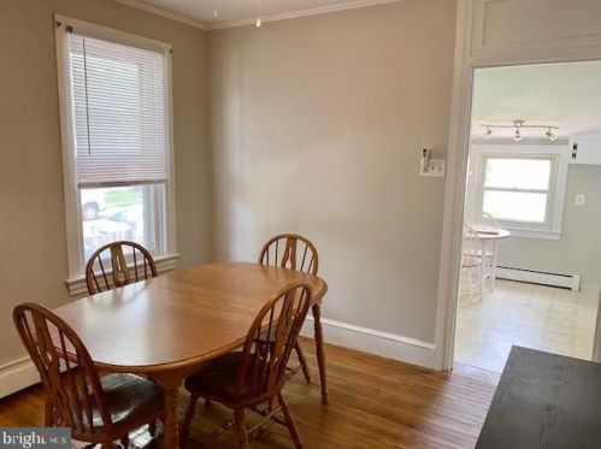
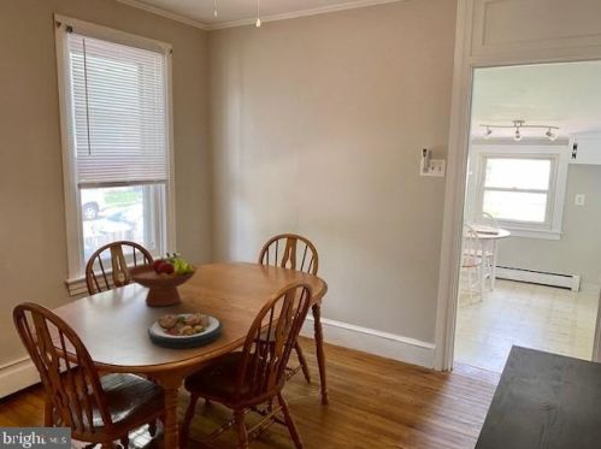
+ plate [147,312,224,349]
+ fruit bowl [125,252,199,307]
